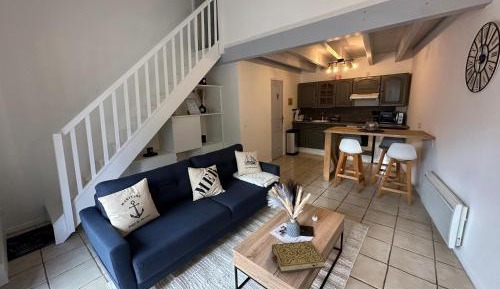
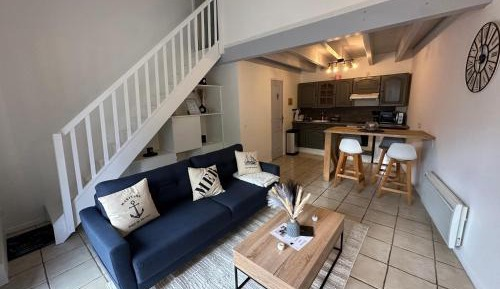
- book [271,240,327,274]
